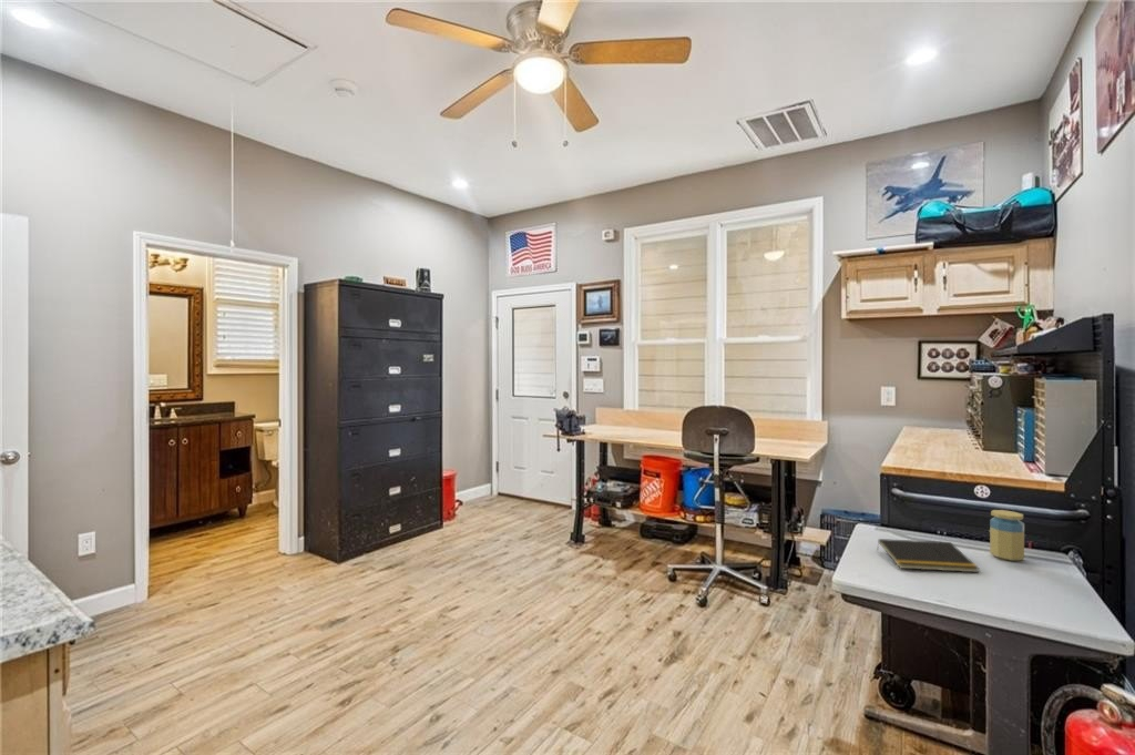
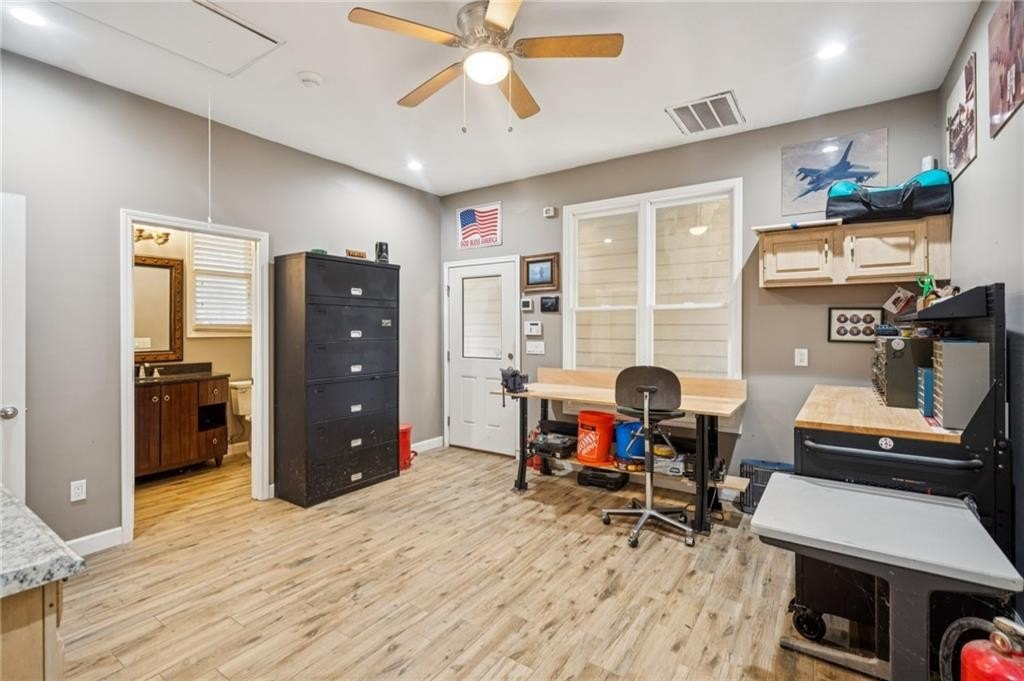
- notepad [876,538,980,573]
- jar [989,509,1025,562]
